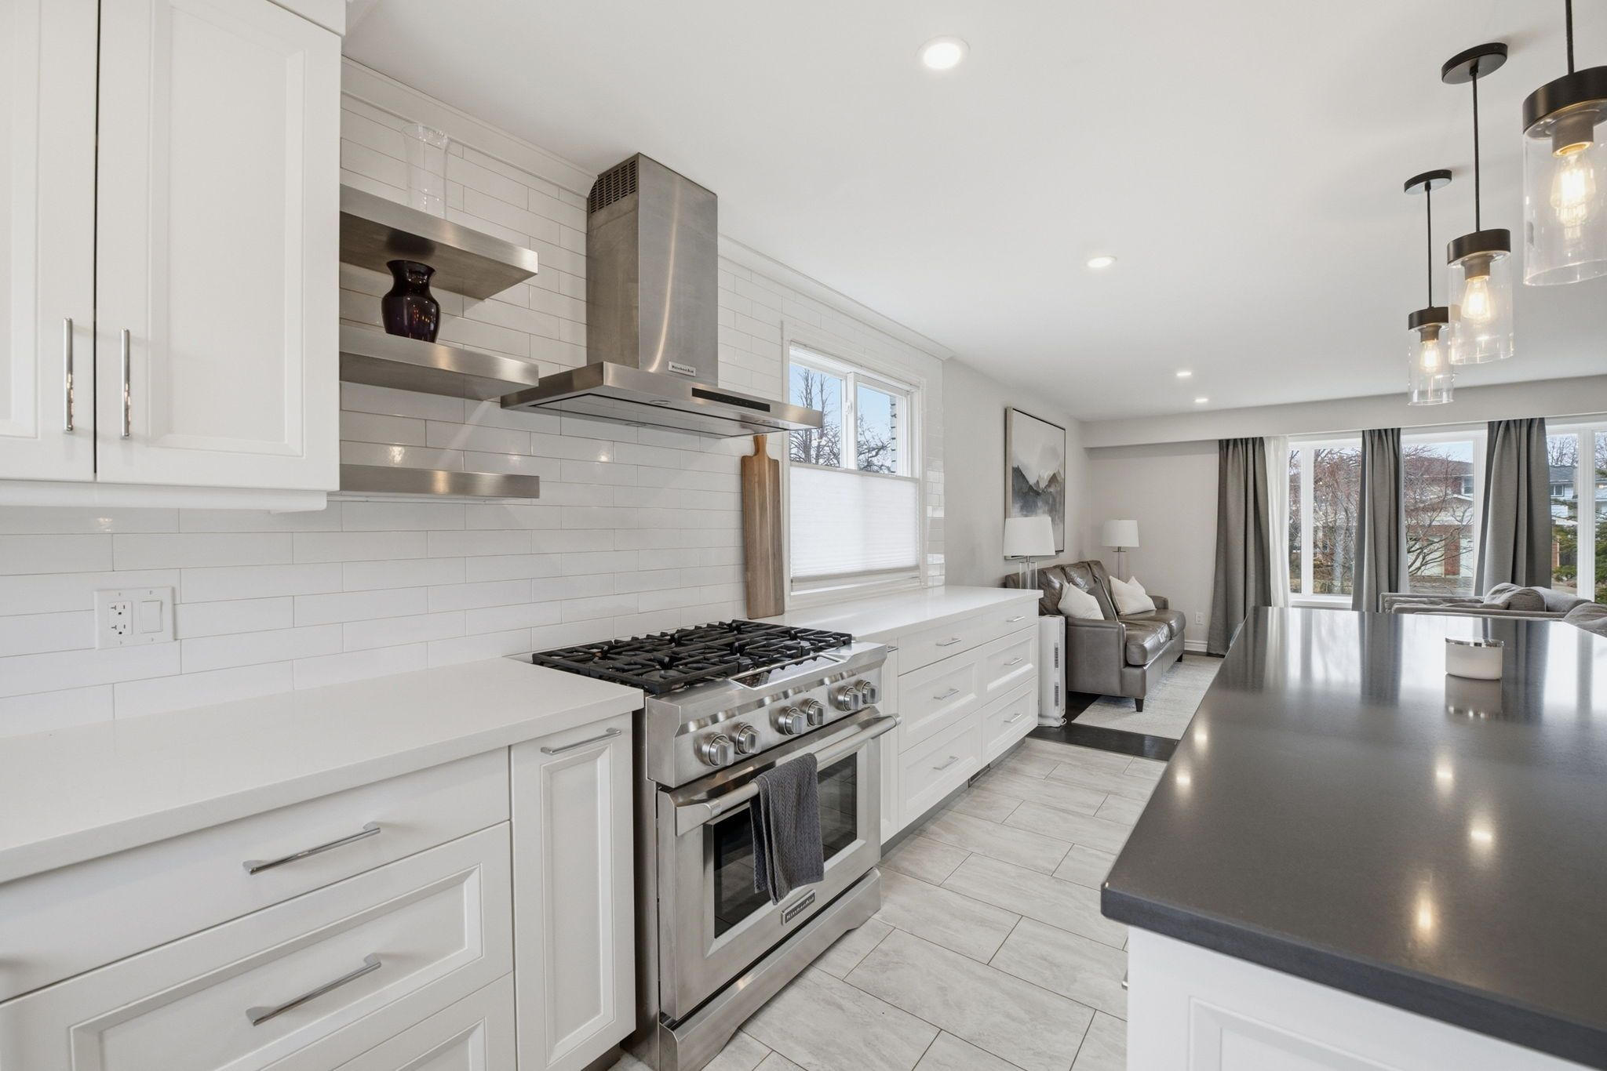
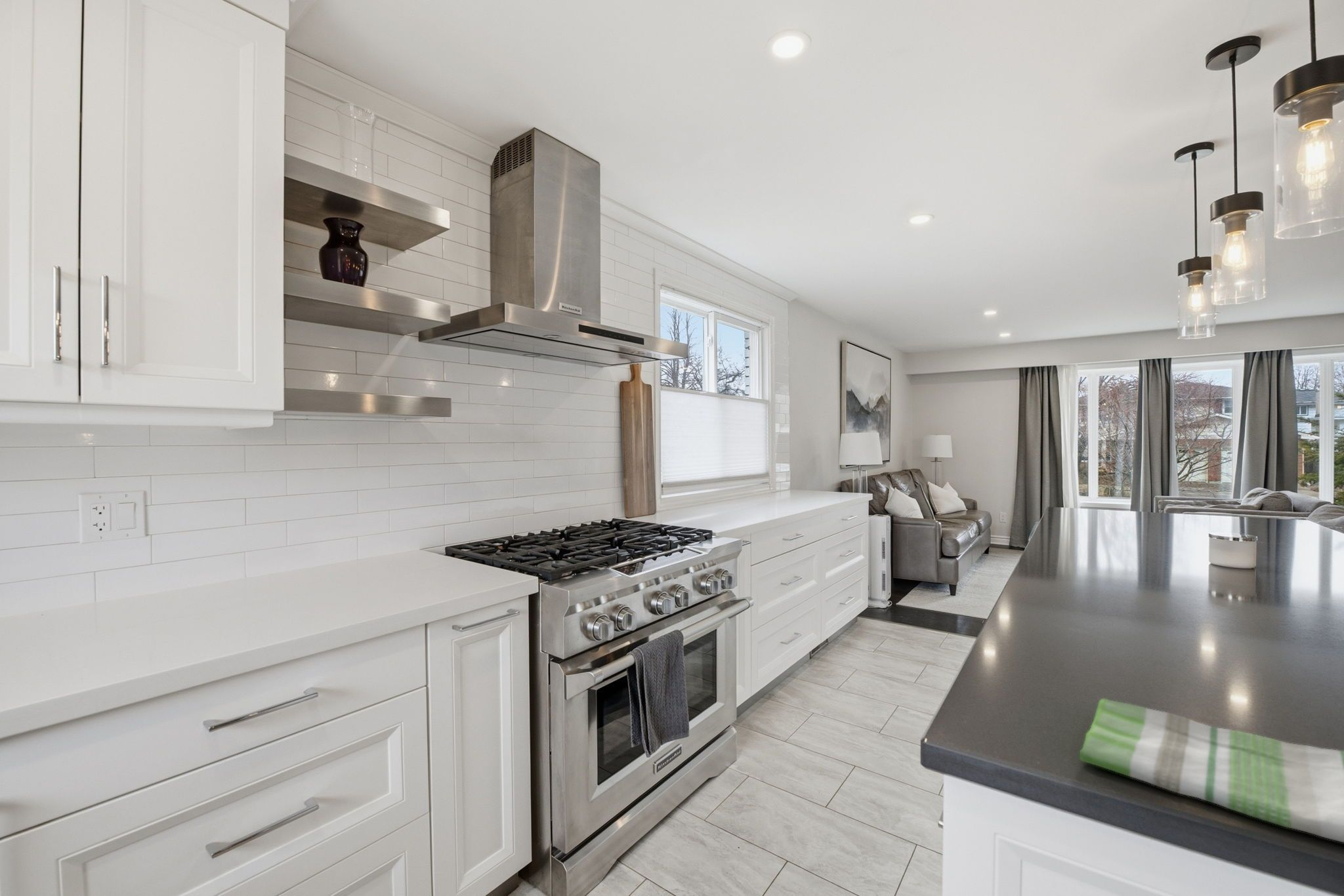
+ dish towel [1079,698,1344,843]
